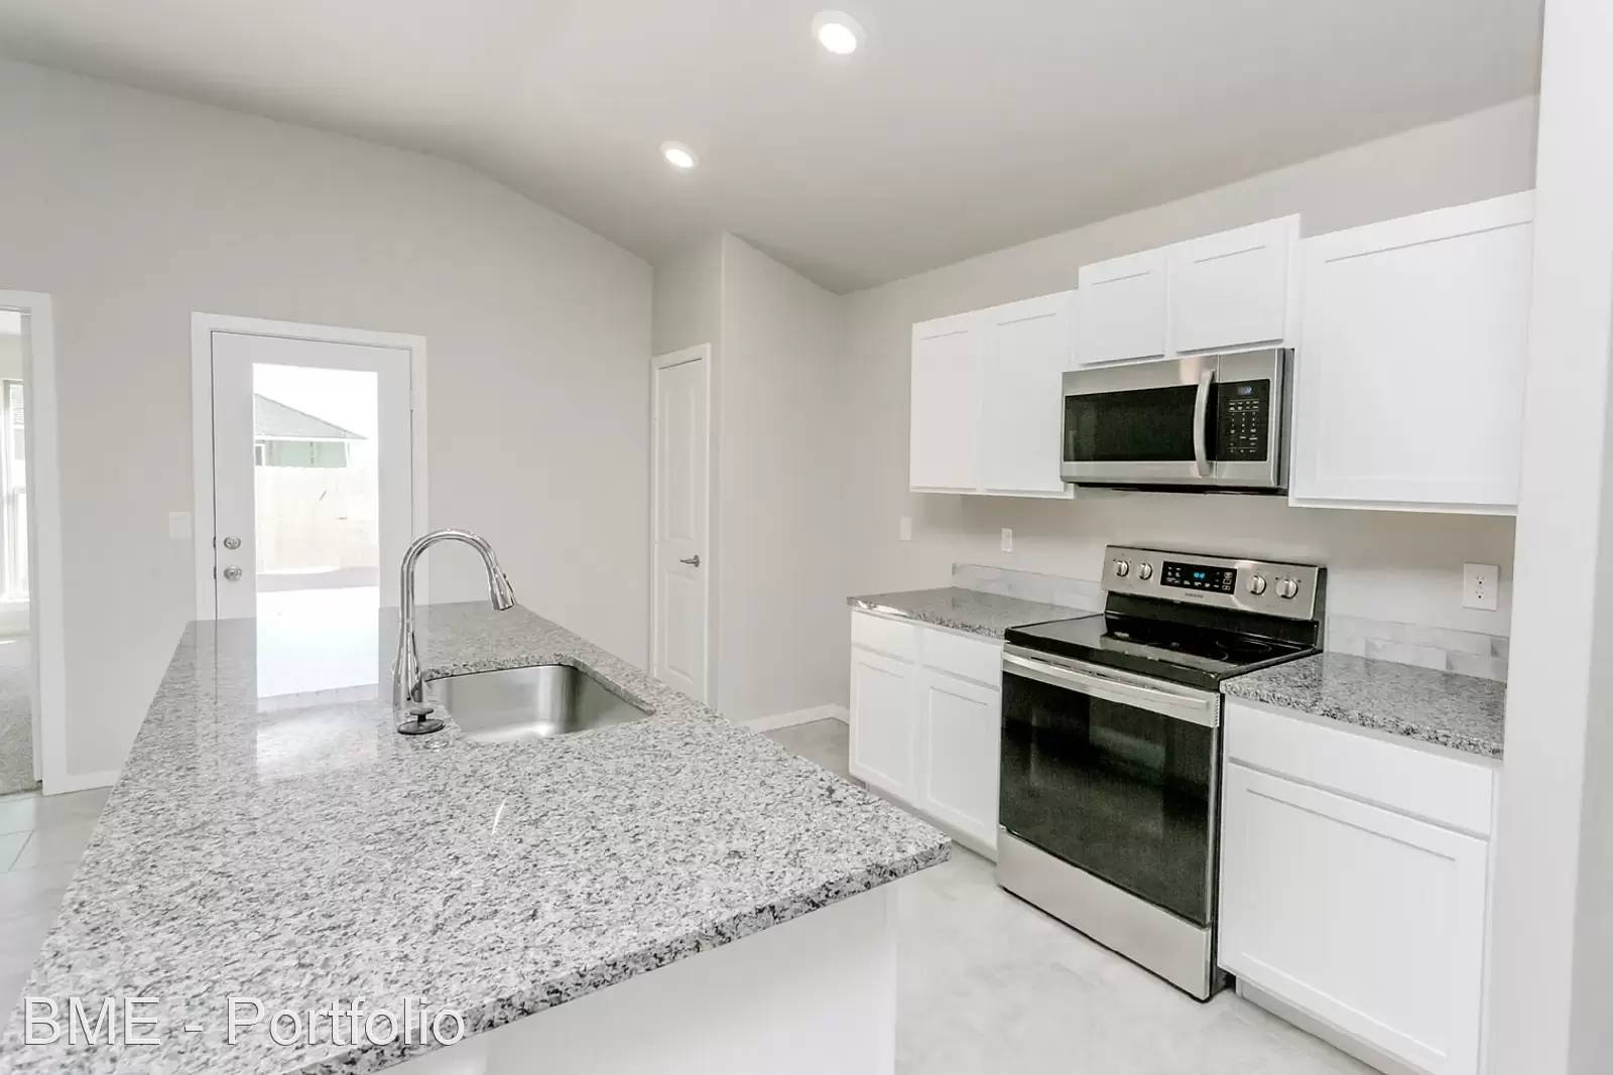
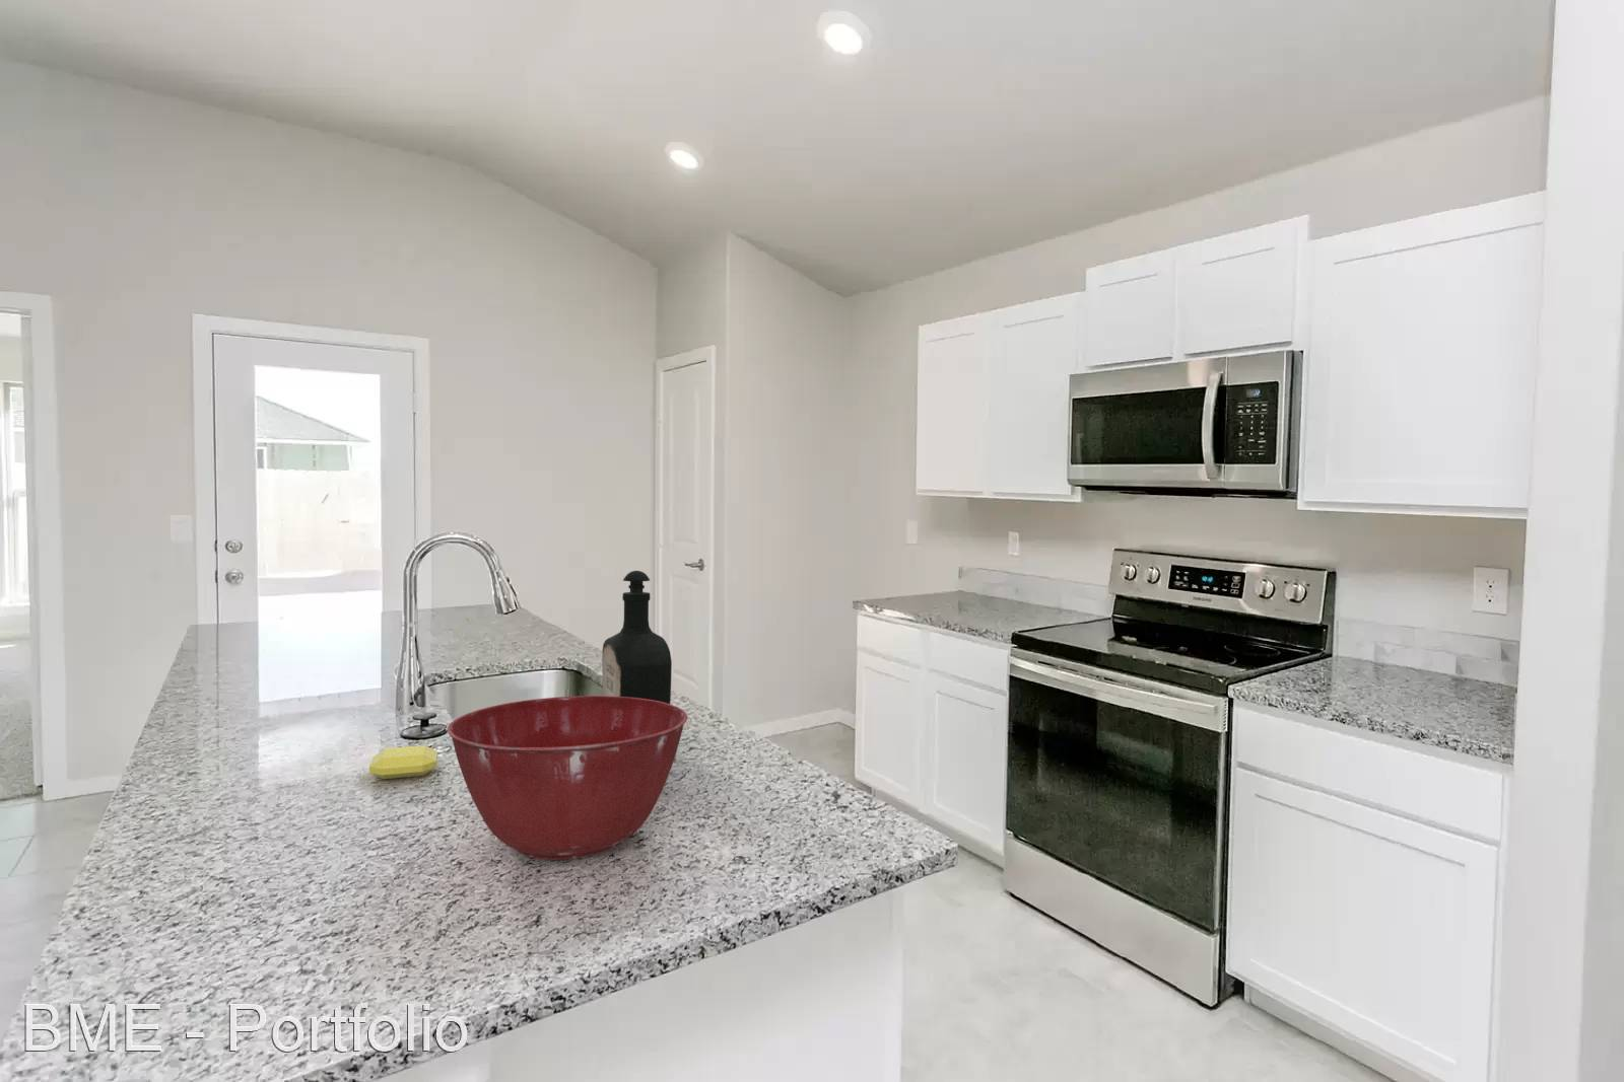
+ bottle [601,570,673,704]
+ soap bar [369,744,439,780]
+ mixing bowl [447,694,689,861]
